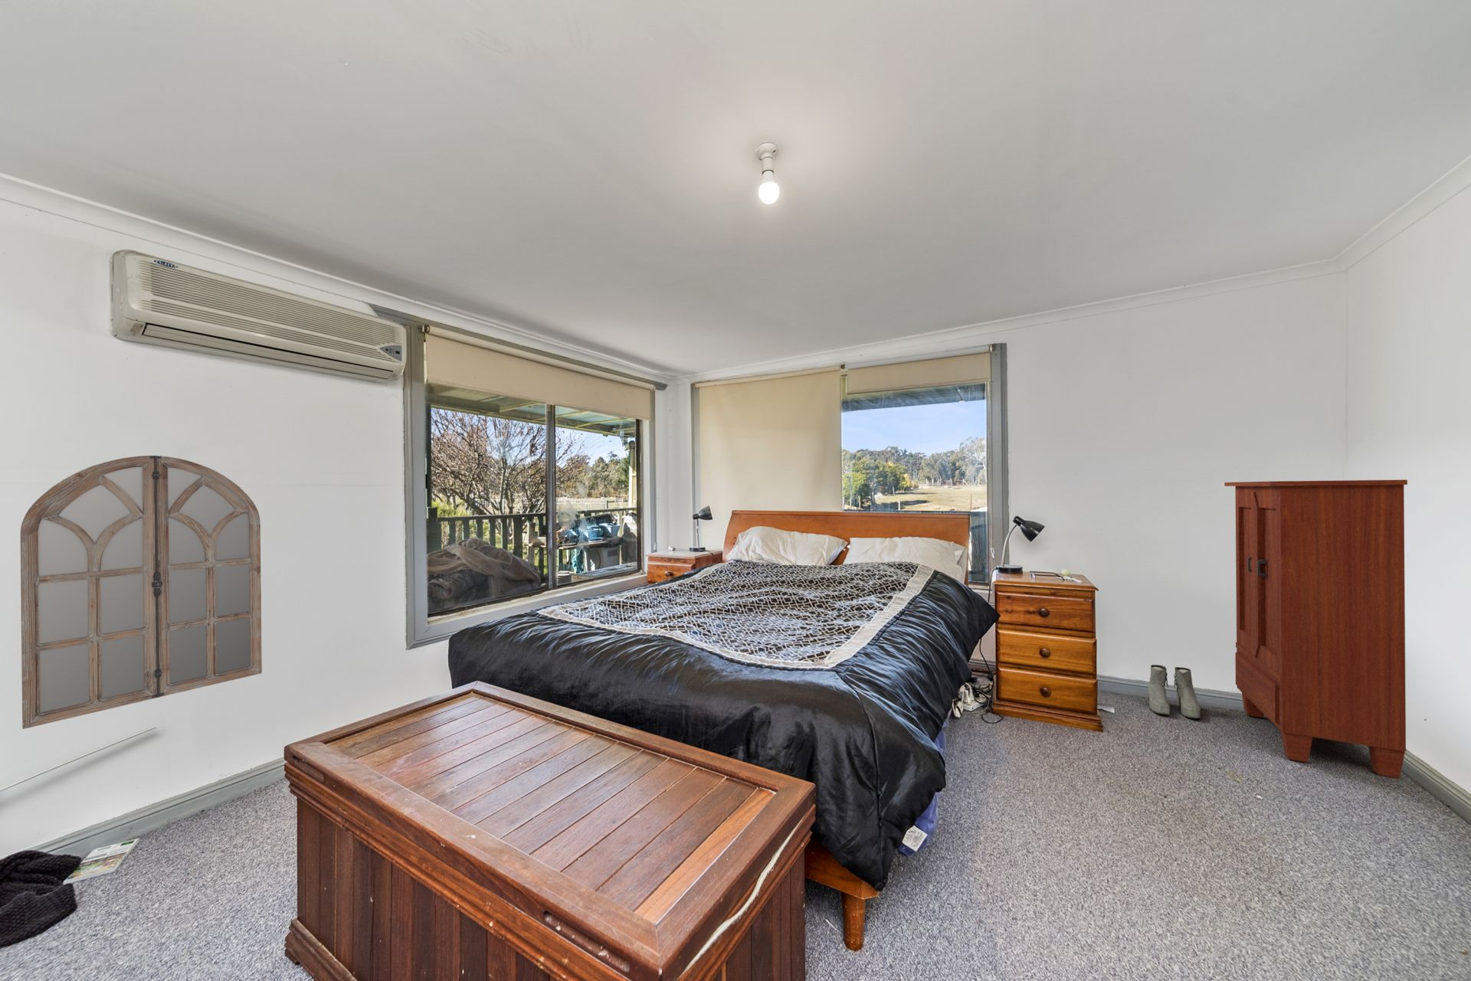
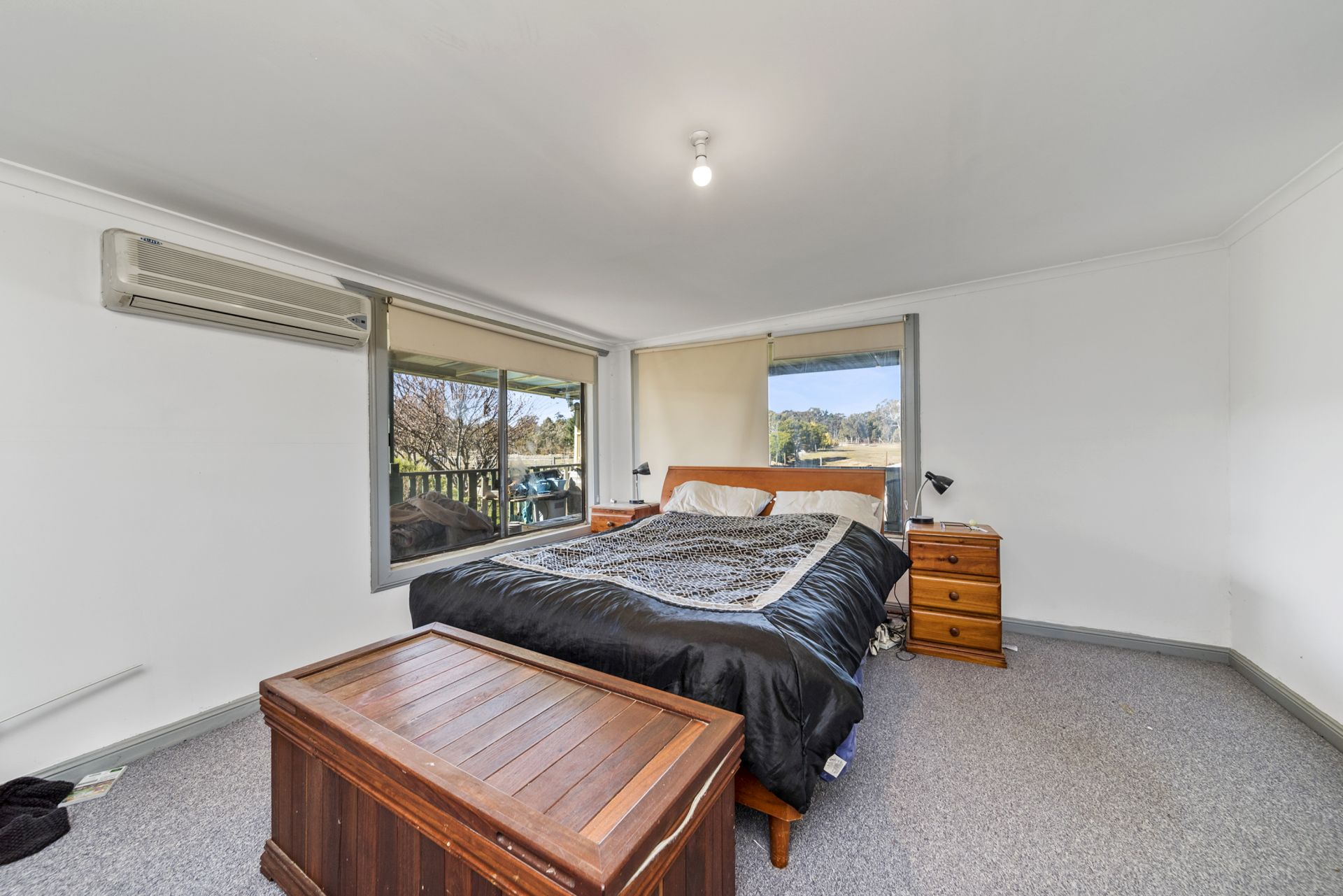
- cabinet [1223,478,1409,778]
- home mirror [20,454,263,730]
- boots [1148,663,1200,719]
